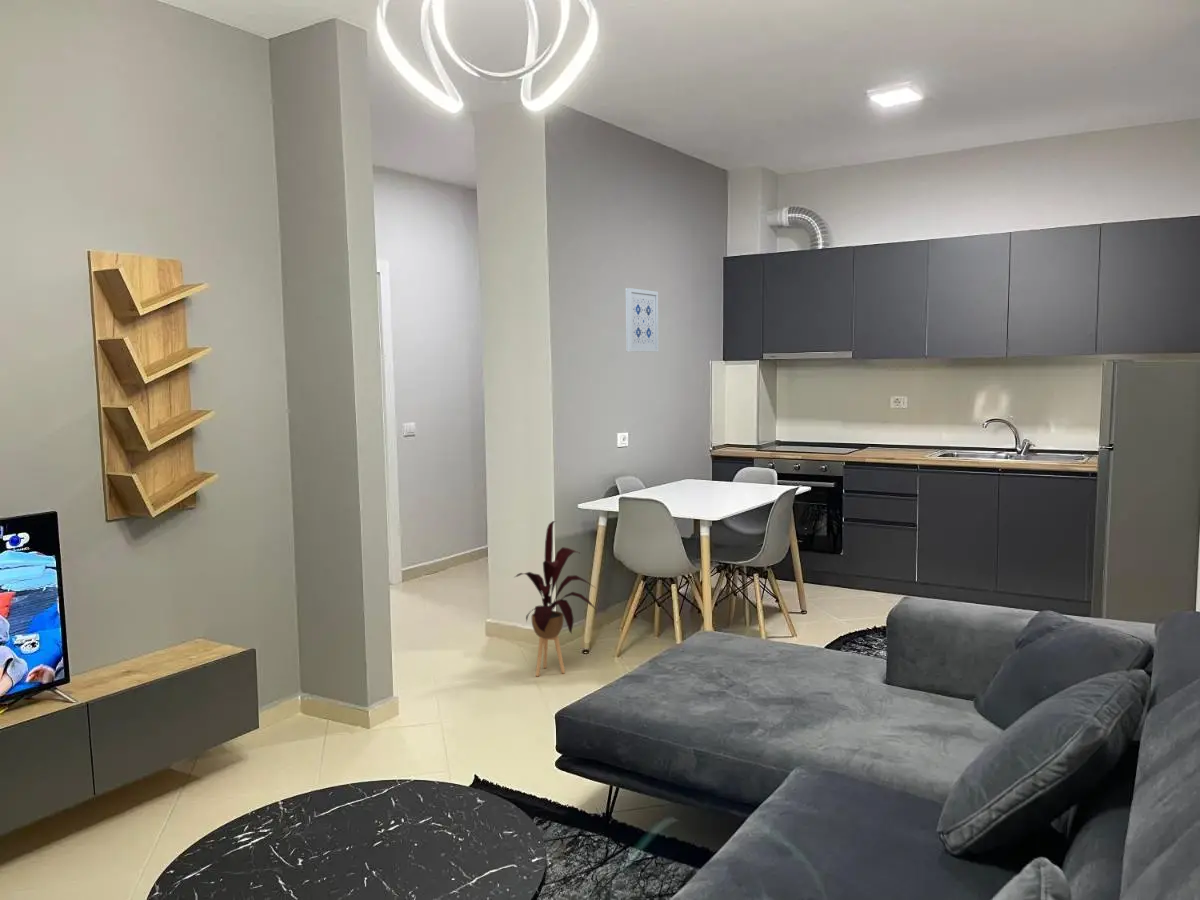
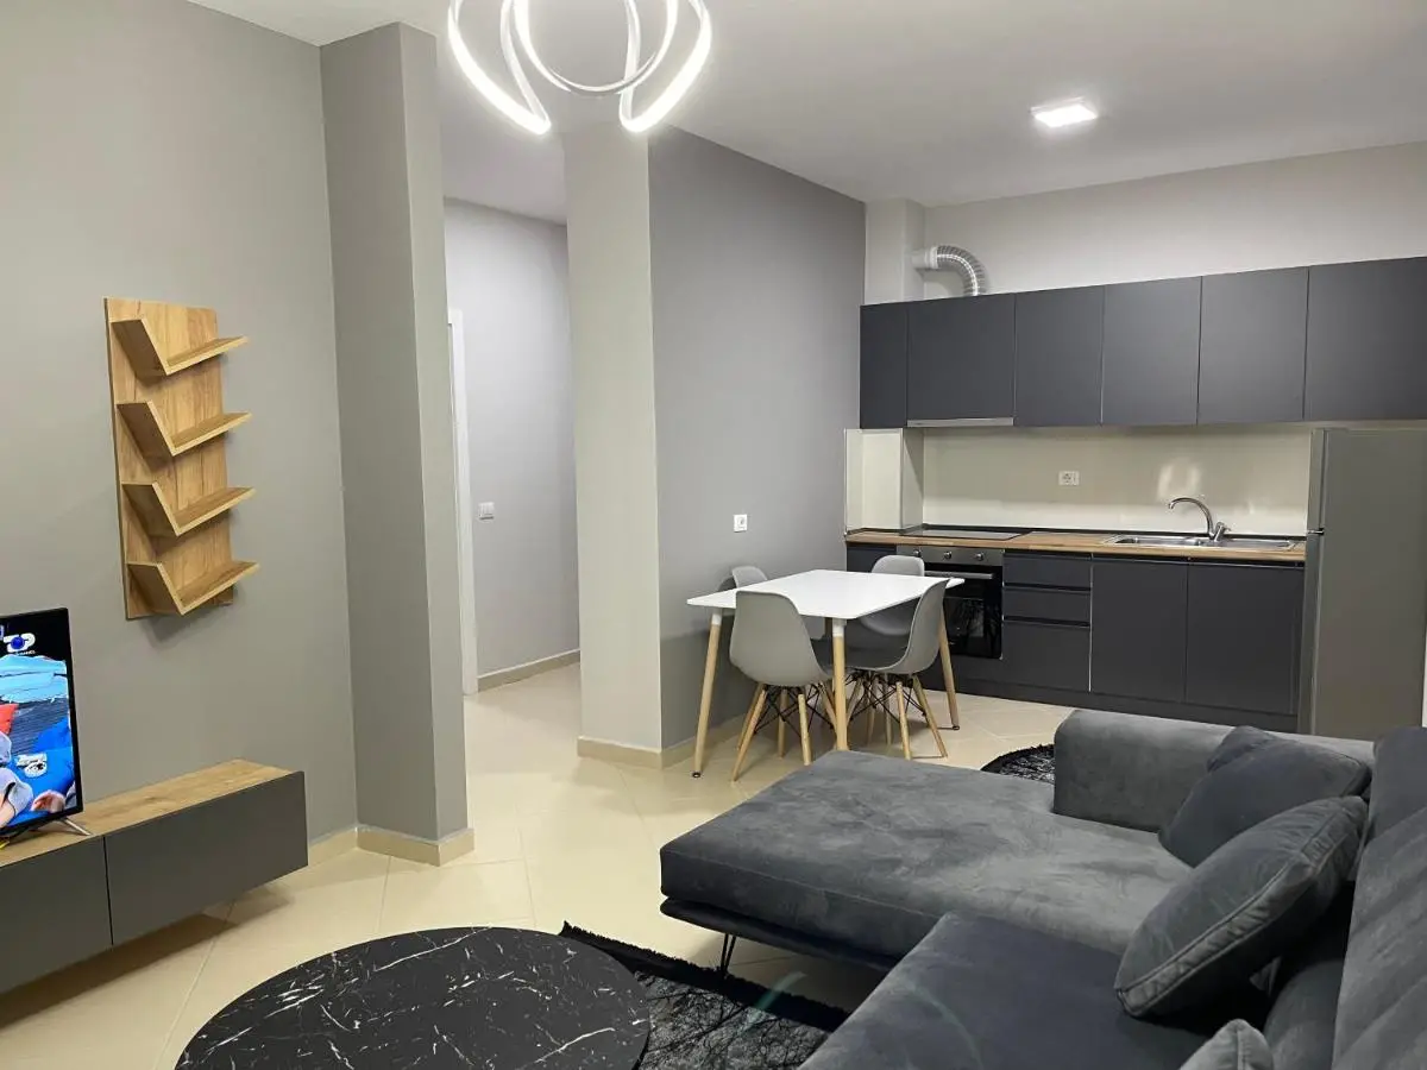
- house plant [514,520,597,677]
- wall art [625,287,660,353]
